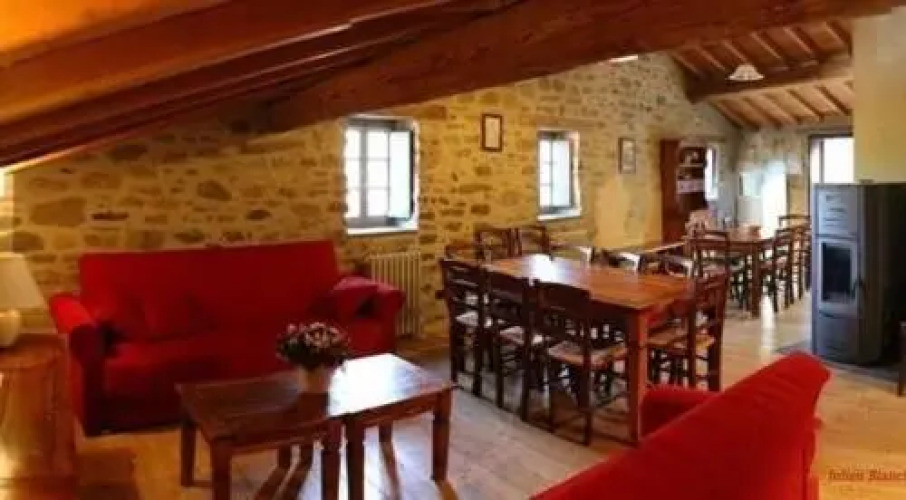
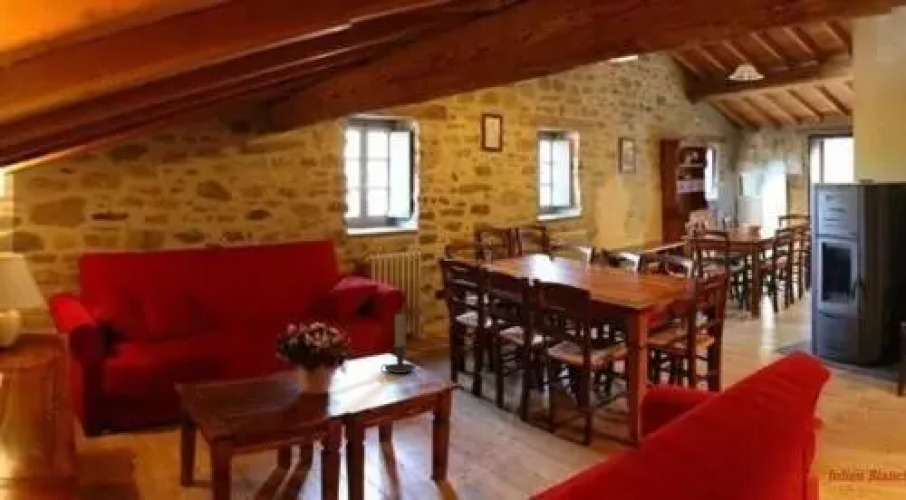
+ candle holder [380,313,417,374]
